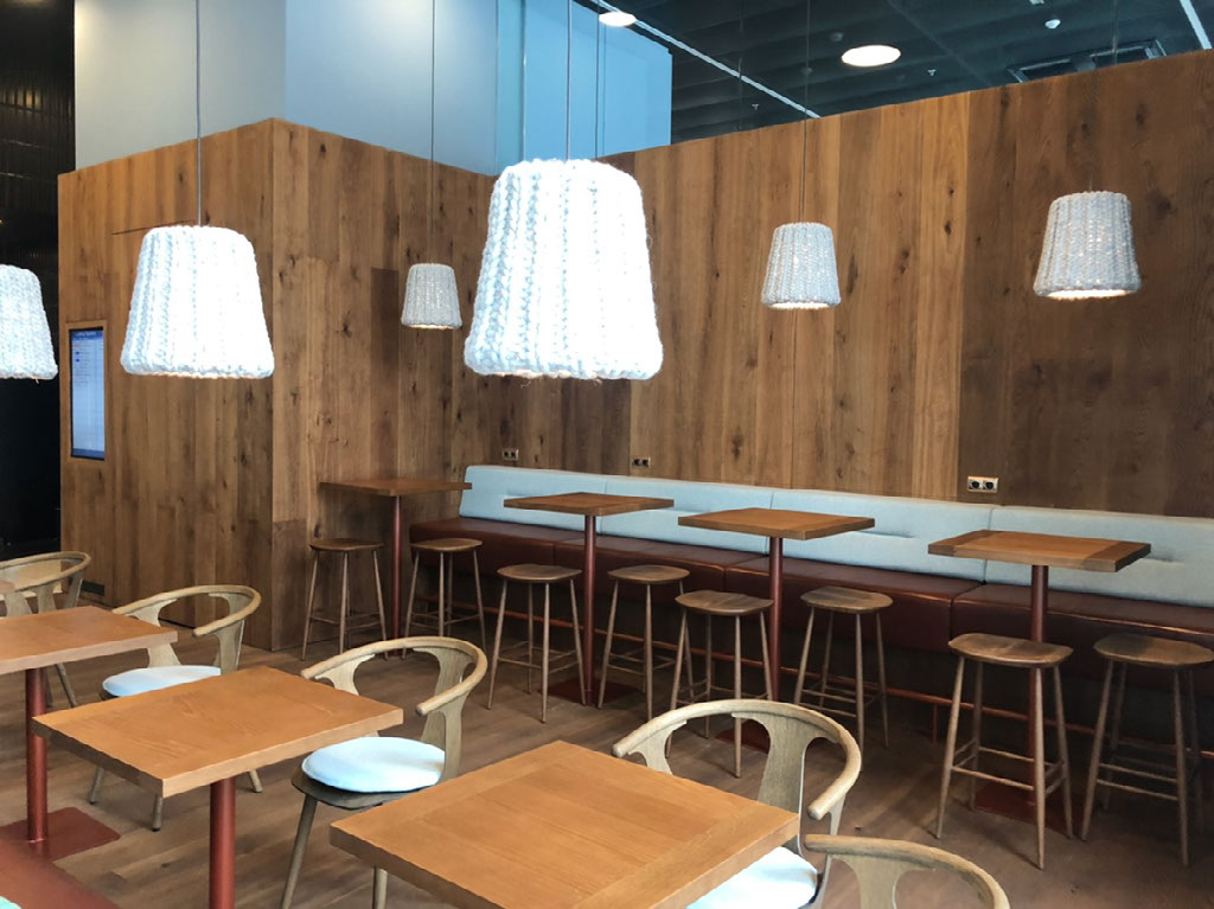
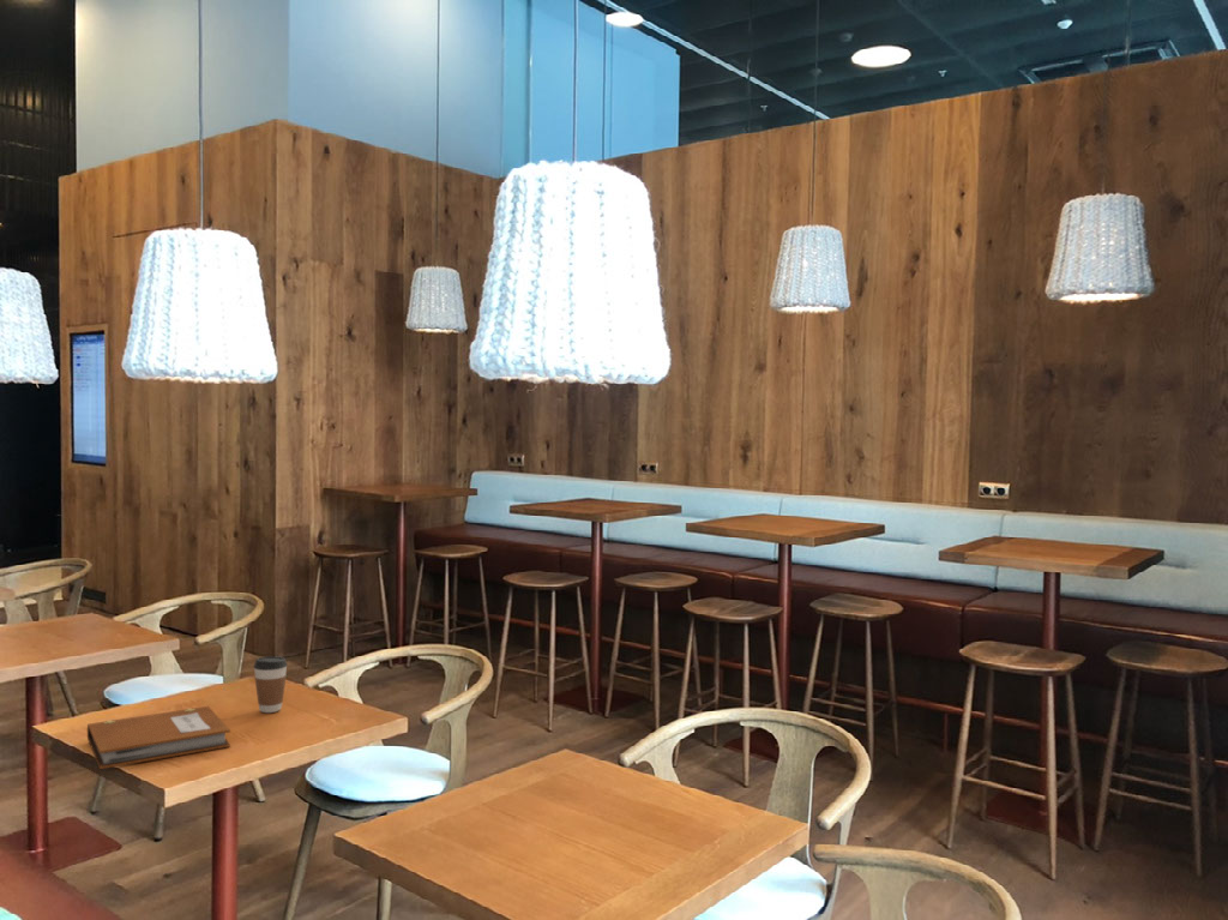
+ coffee cup [253,655,289,714]
+ notebook [86,705,231,770]
